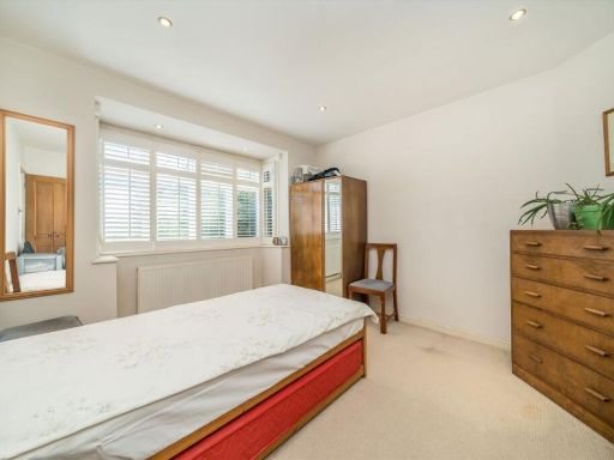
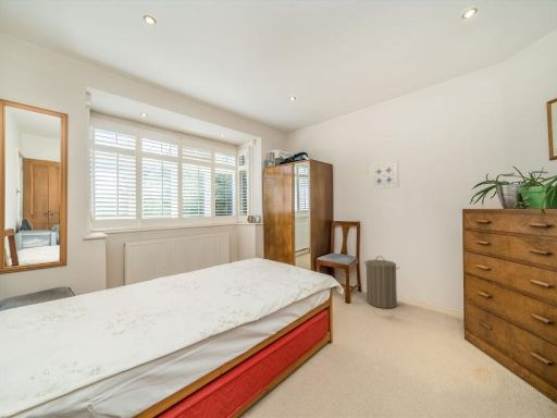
+ laundry hamper [362,255,400,309]
+ wall art [370,159,400,190]
